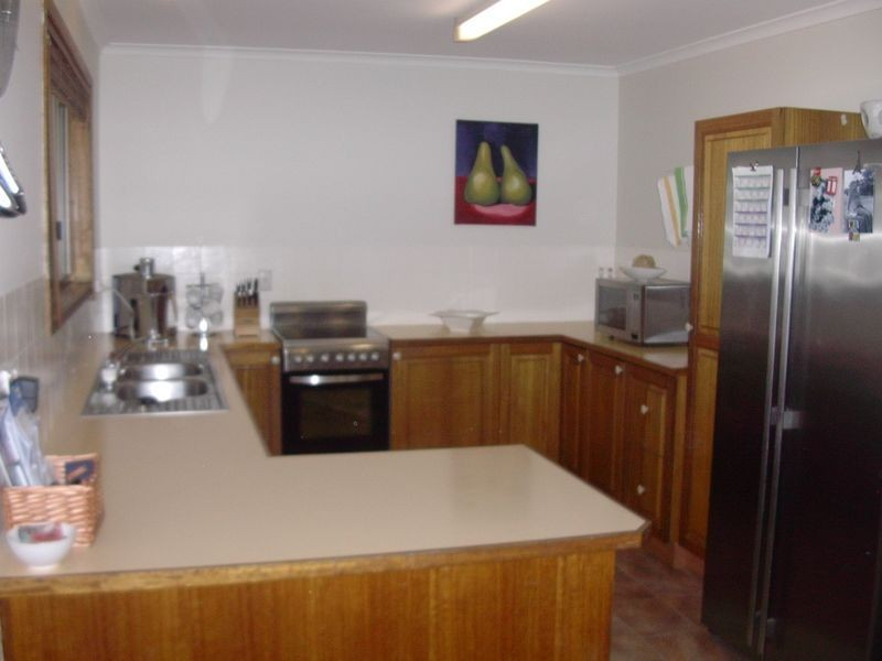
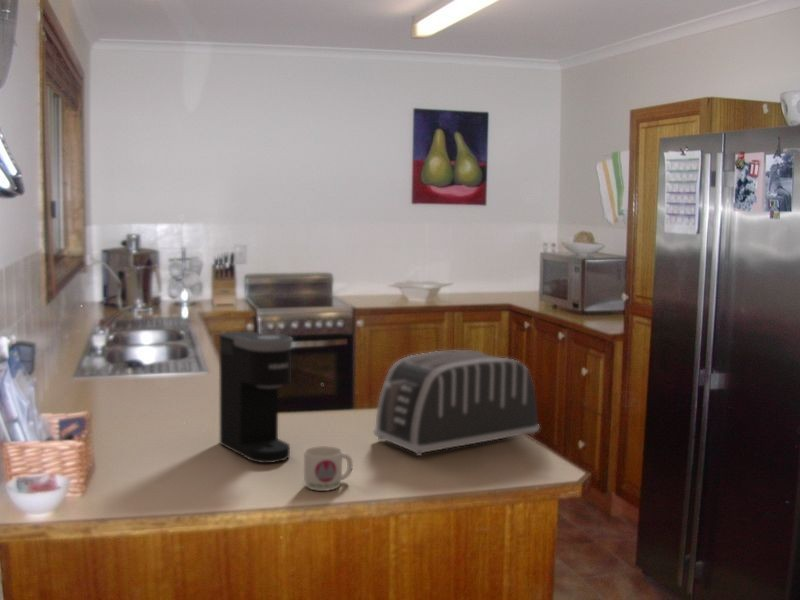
+ mug [303,445,354,492]
+ coffee maker [218,331,294,464]
+ toaster [373,349,540,457]
